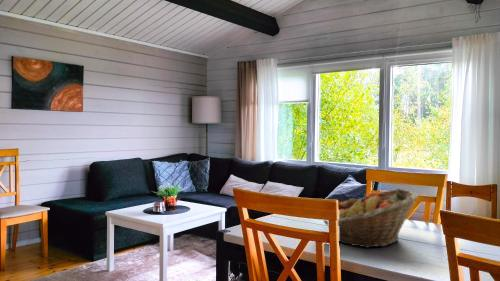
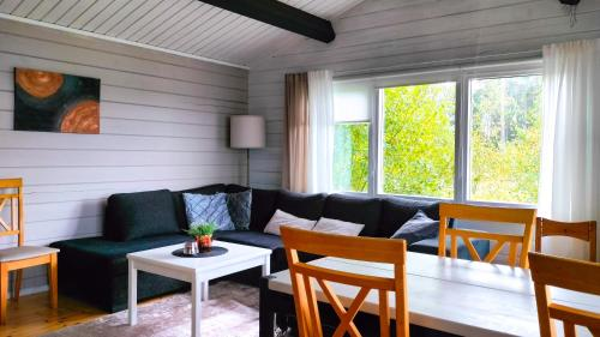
- fruit basket [322,188,420,249]
